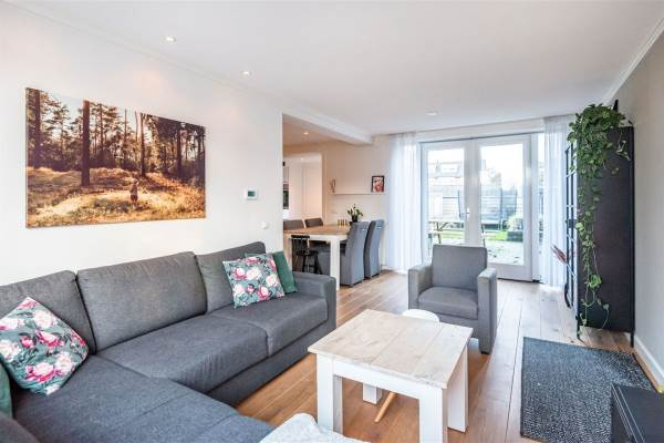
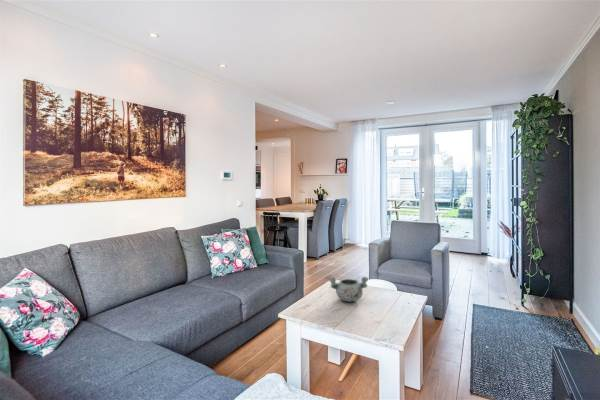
+ decorative bowl [328,276,369,303]
